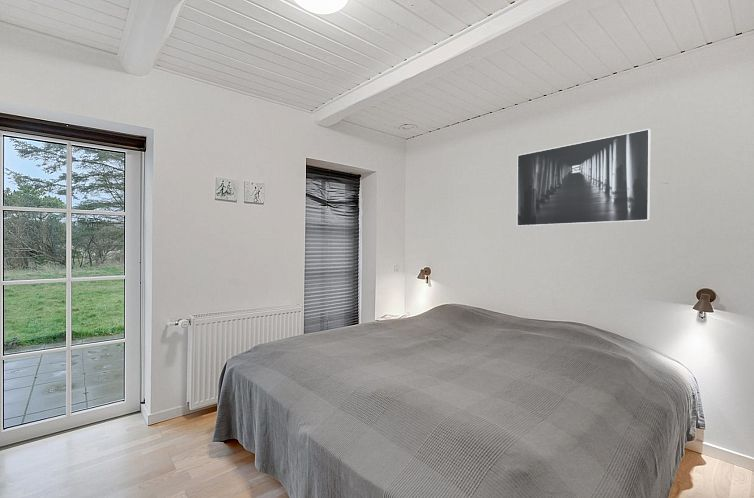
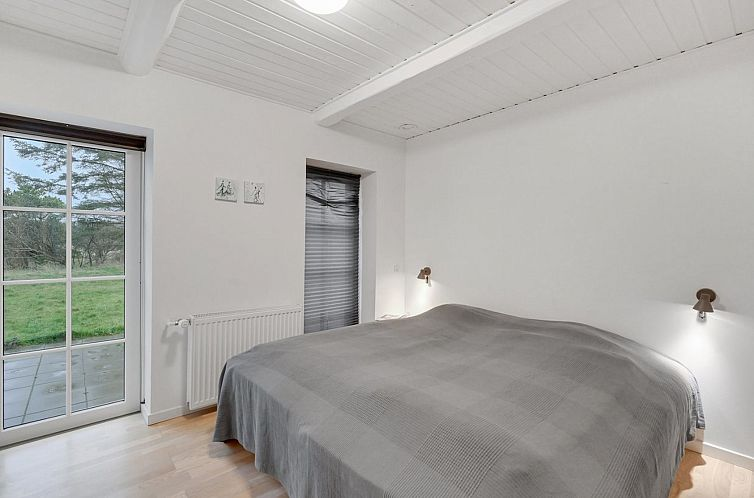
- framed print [516,128,651,227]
